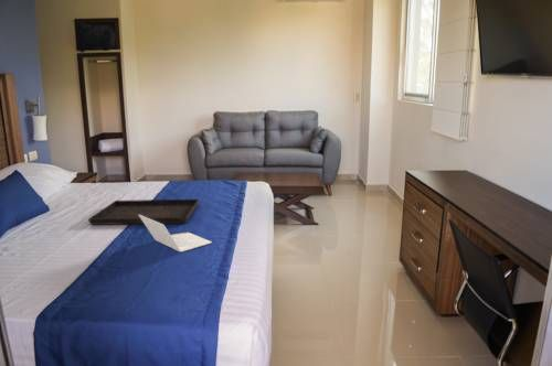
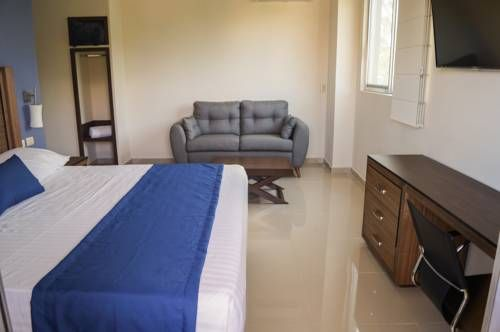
- laptop [139,215,213,254]
- serving tray [87,198,200,226]
